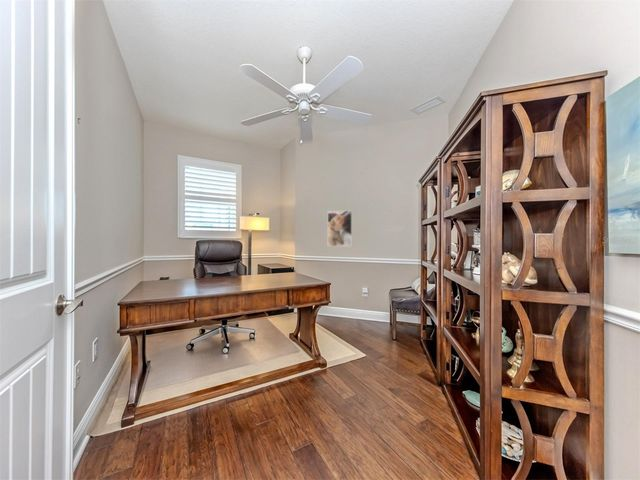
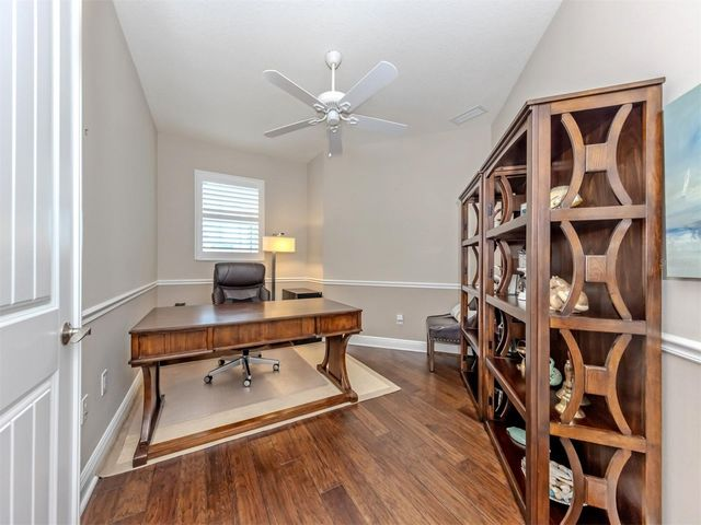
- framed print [327,210,353,247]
